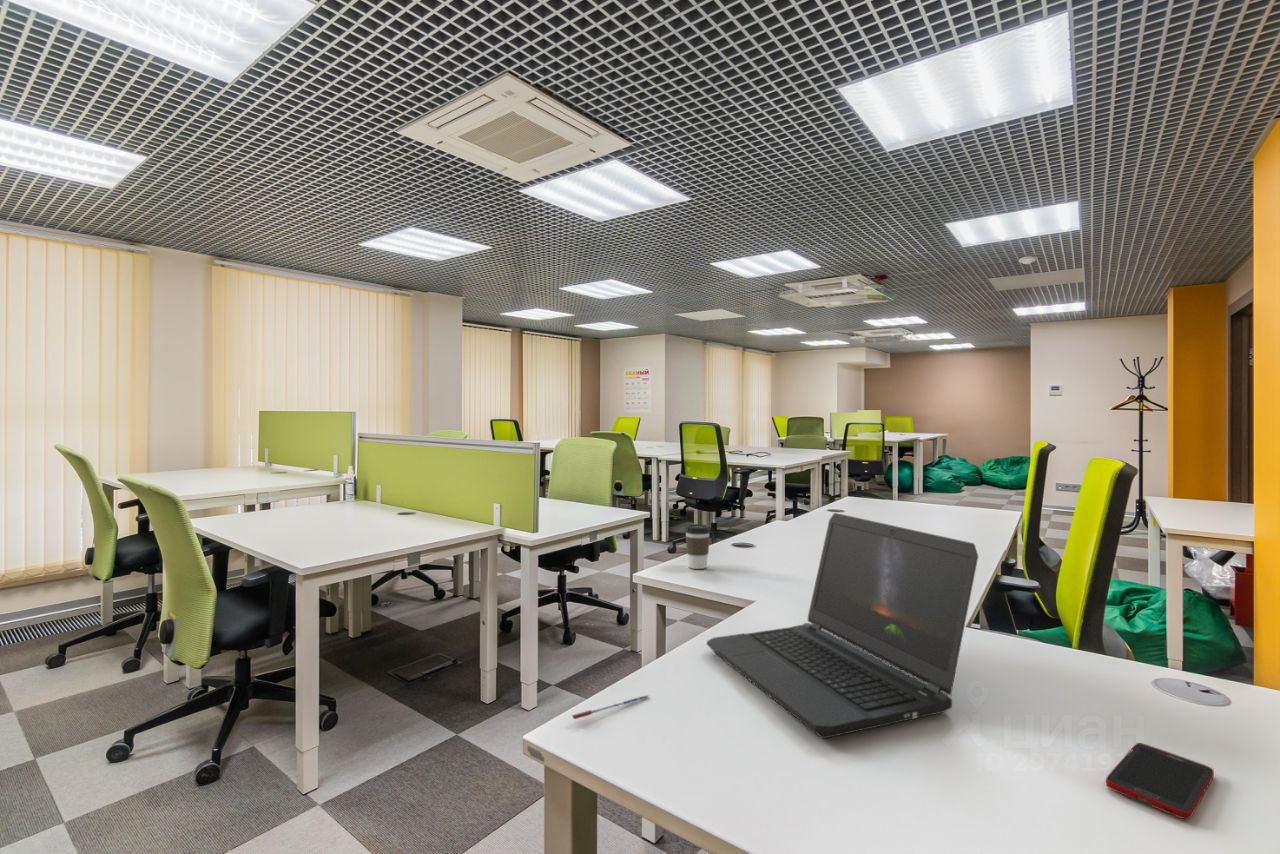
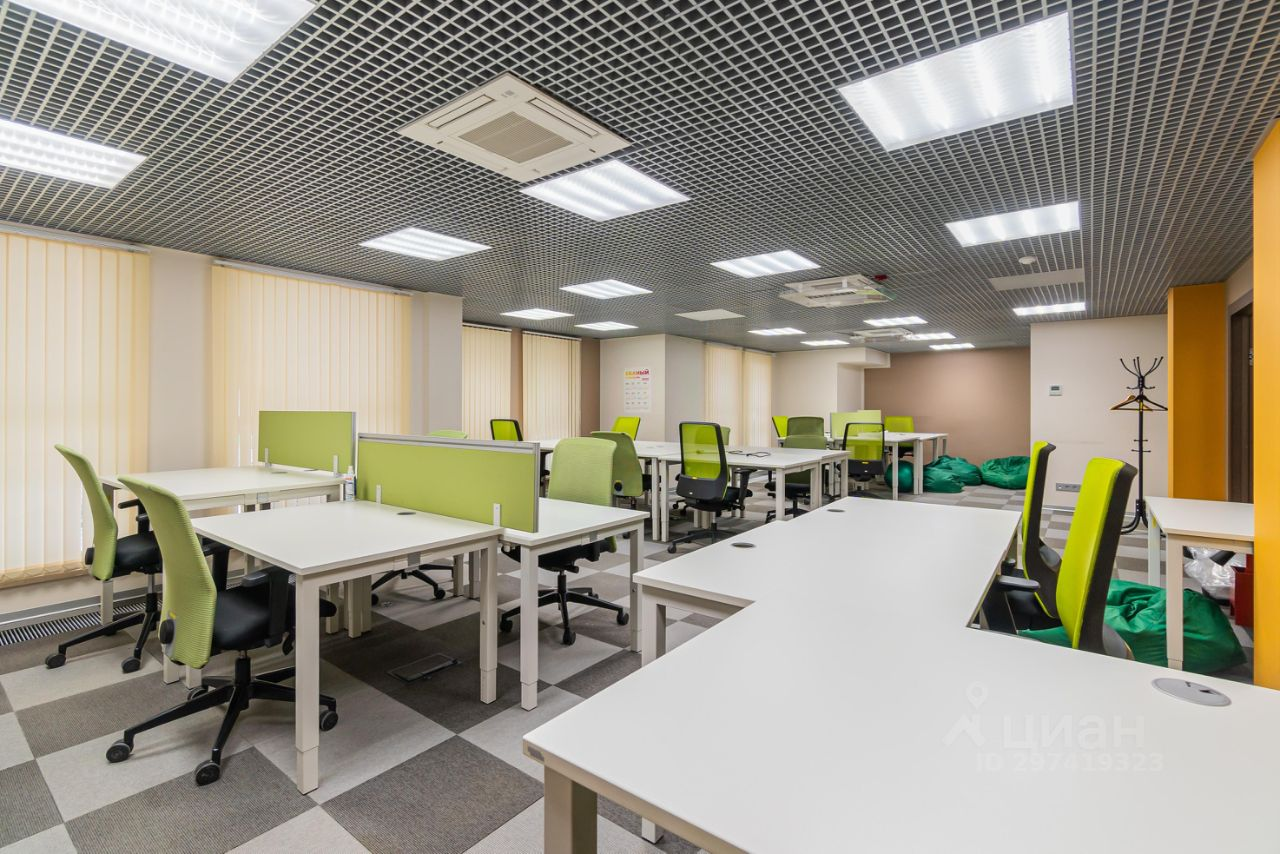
- cell phone [1105,742,1215,820]
- laptop computer [706,512,979,739]
- coffee cup [684,523,711,570]
- pen [571,694,650,720]
